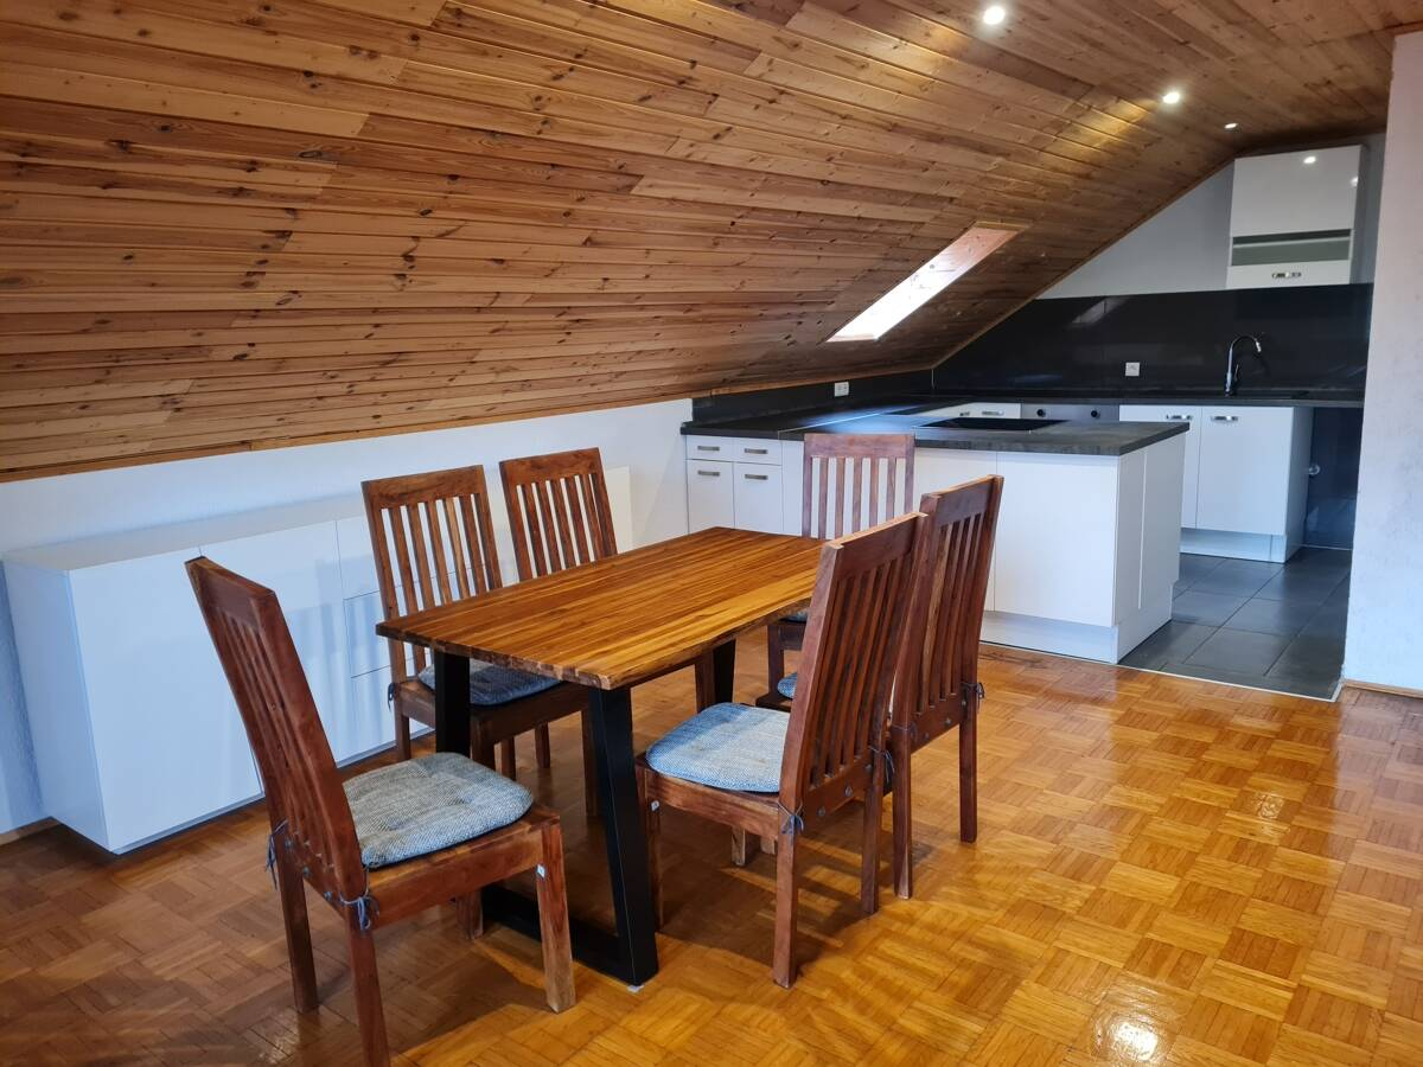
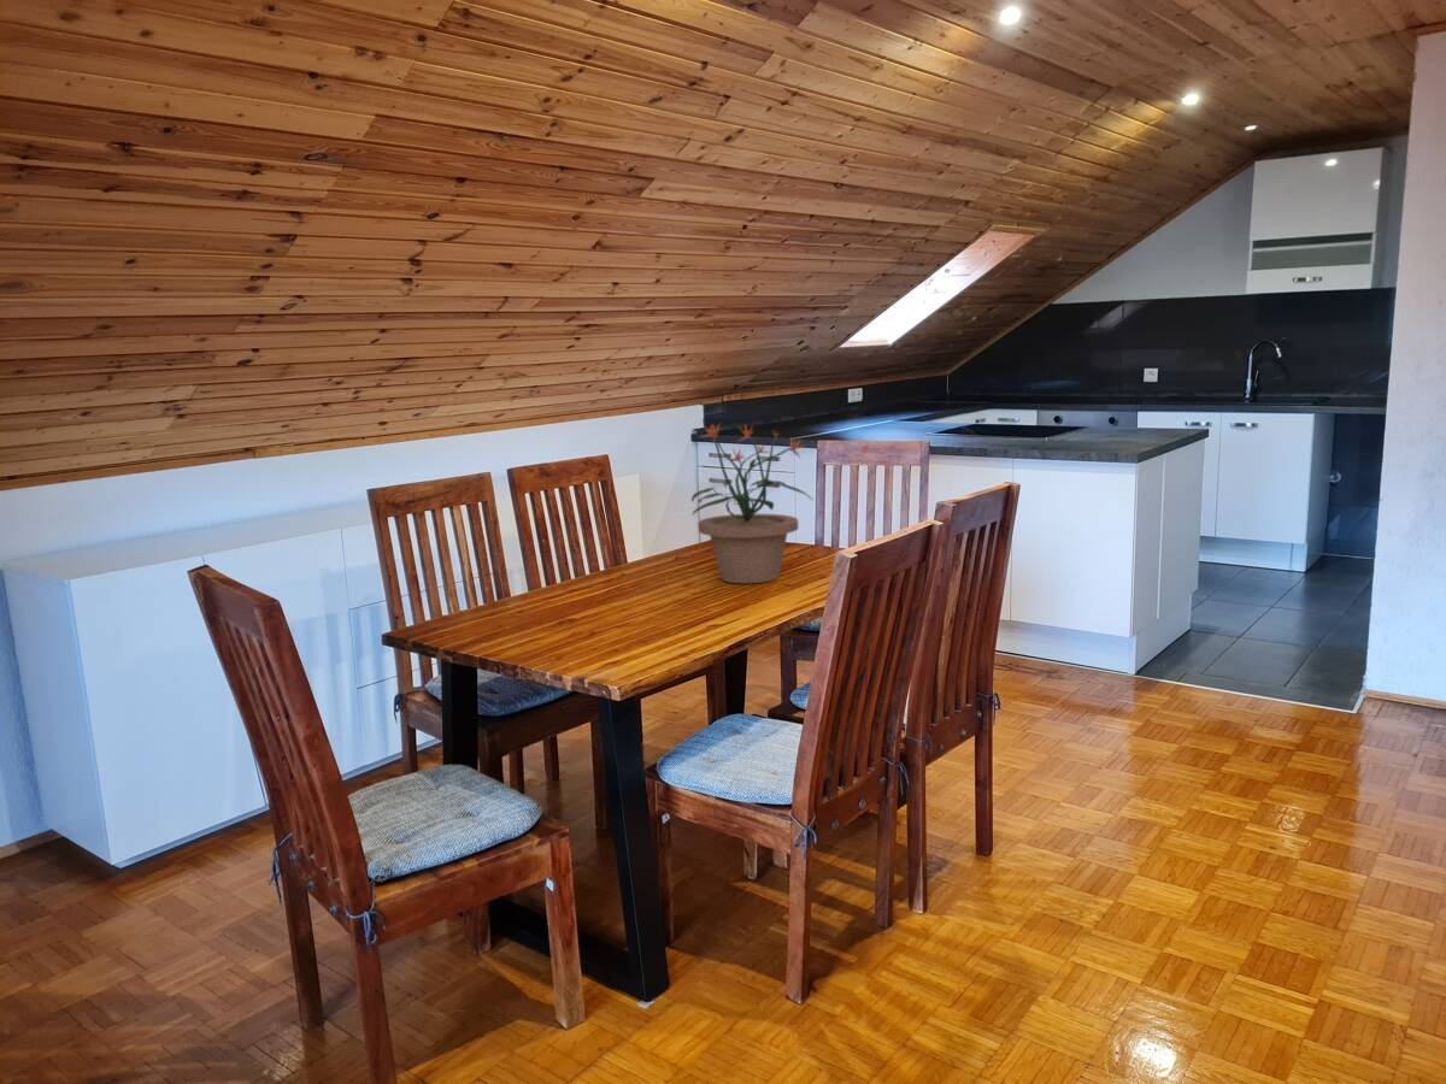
+ potted plant [690,423,815,584]
